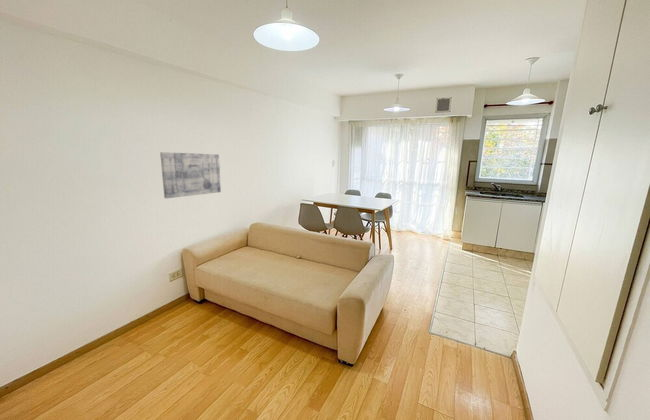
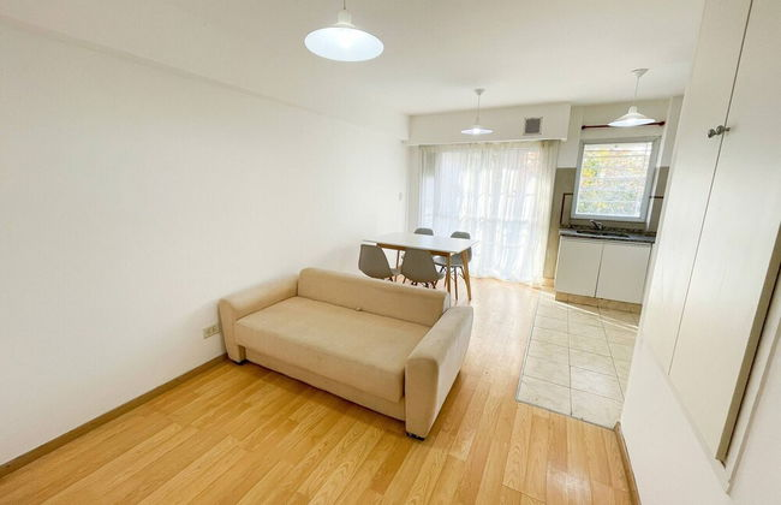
- wall art [159,151,222,199]
